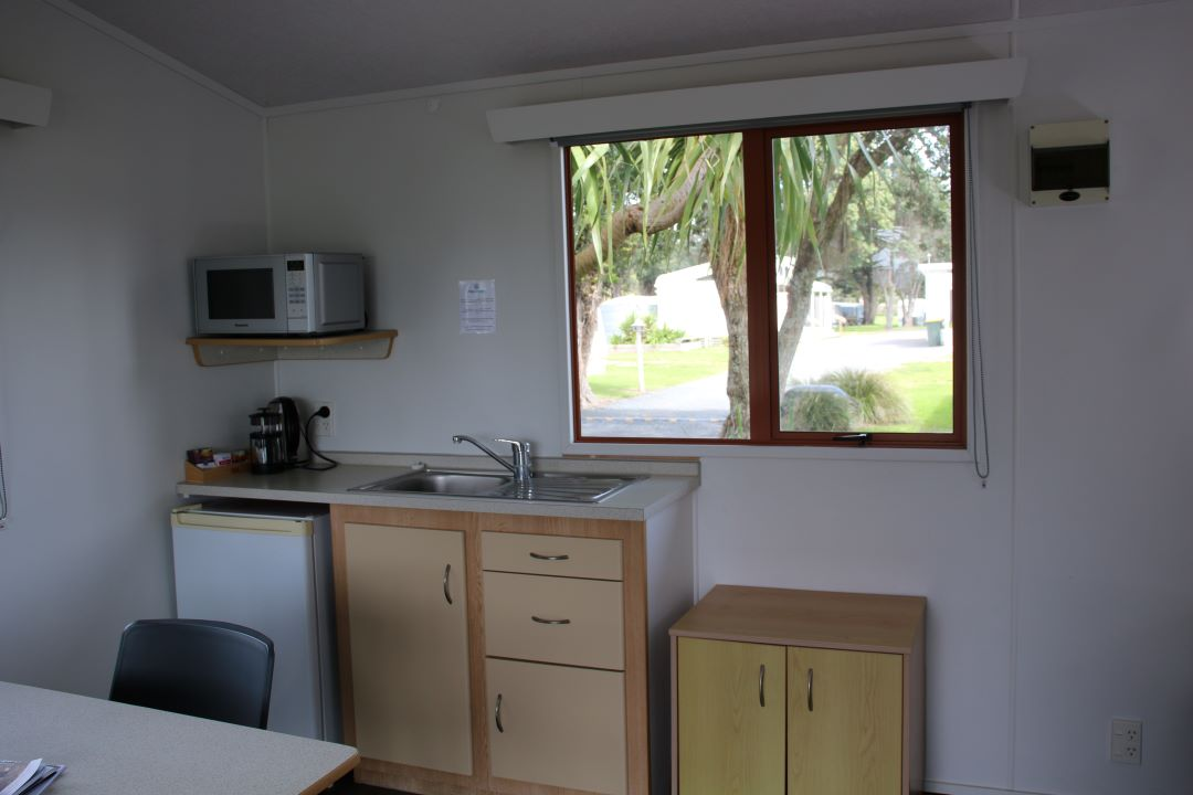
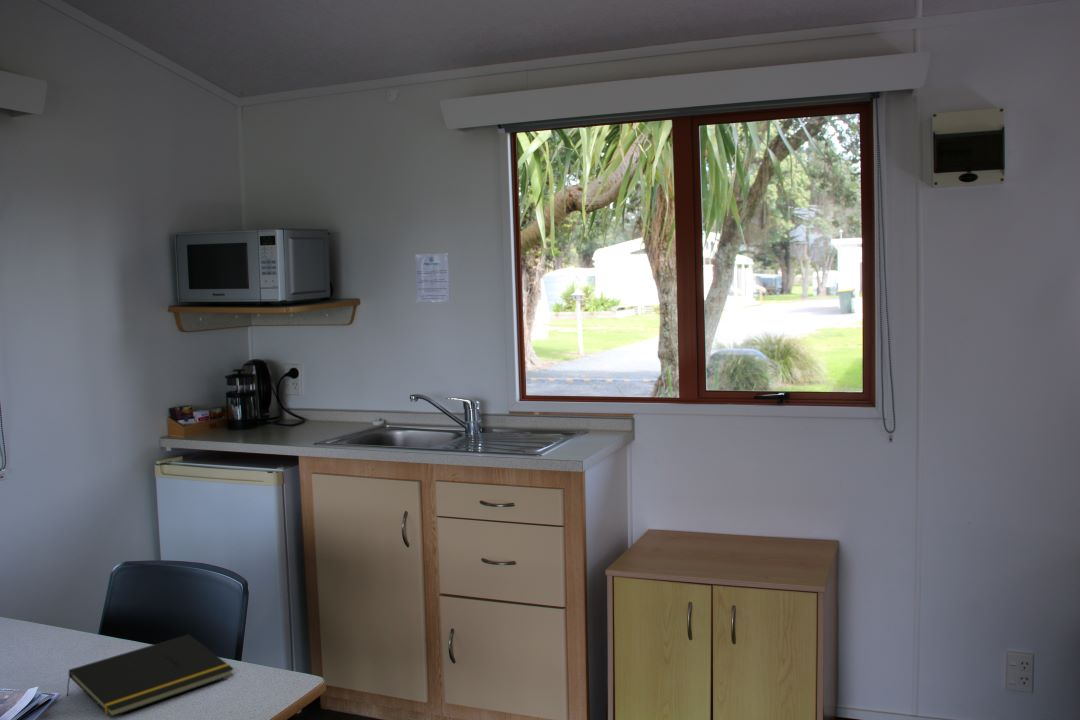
+ notepad [65,633,234,718]
